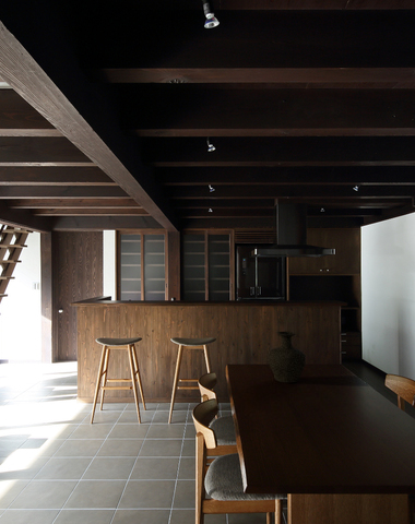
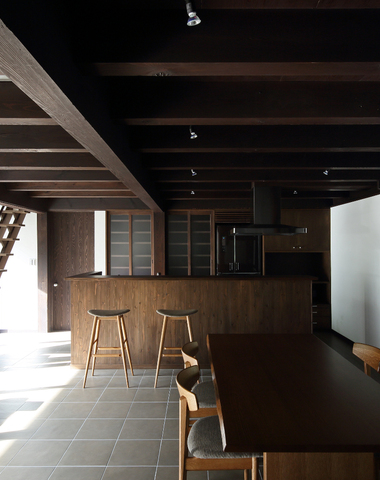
- vase [266,331,307,383]
